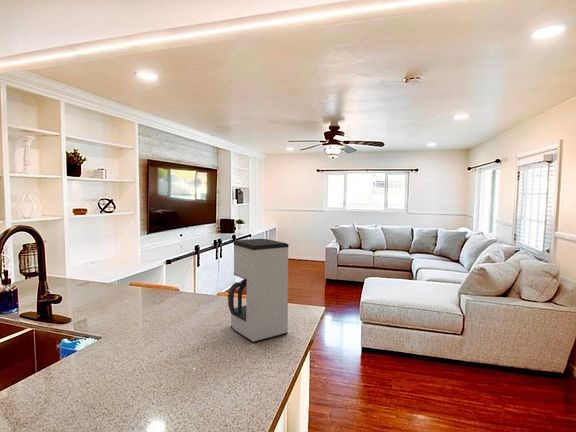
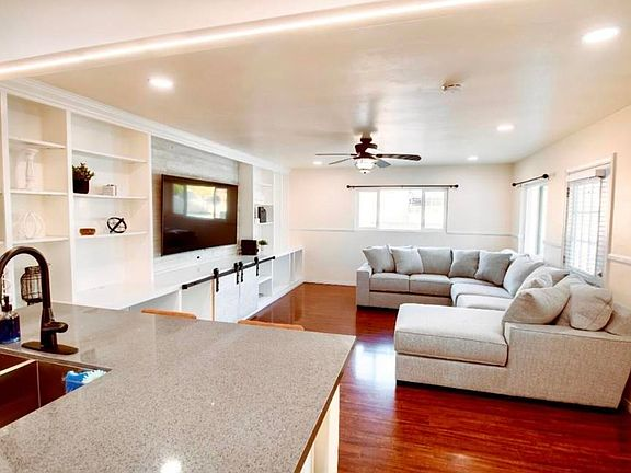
- coffee maker [227,238,289,344]
